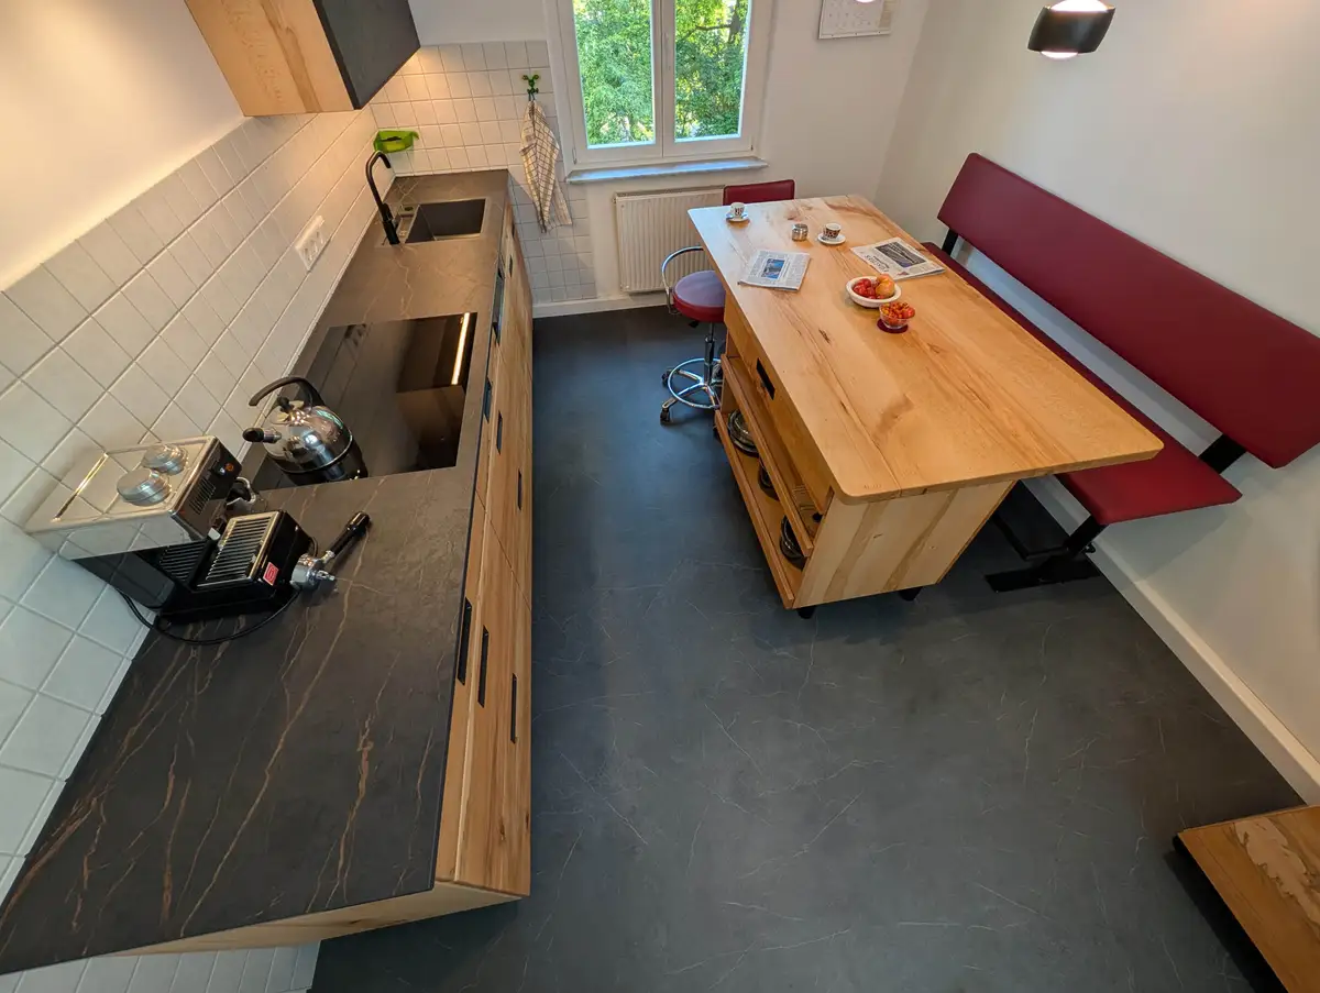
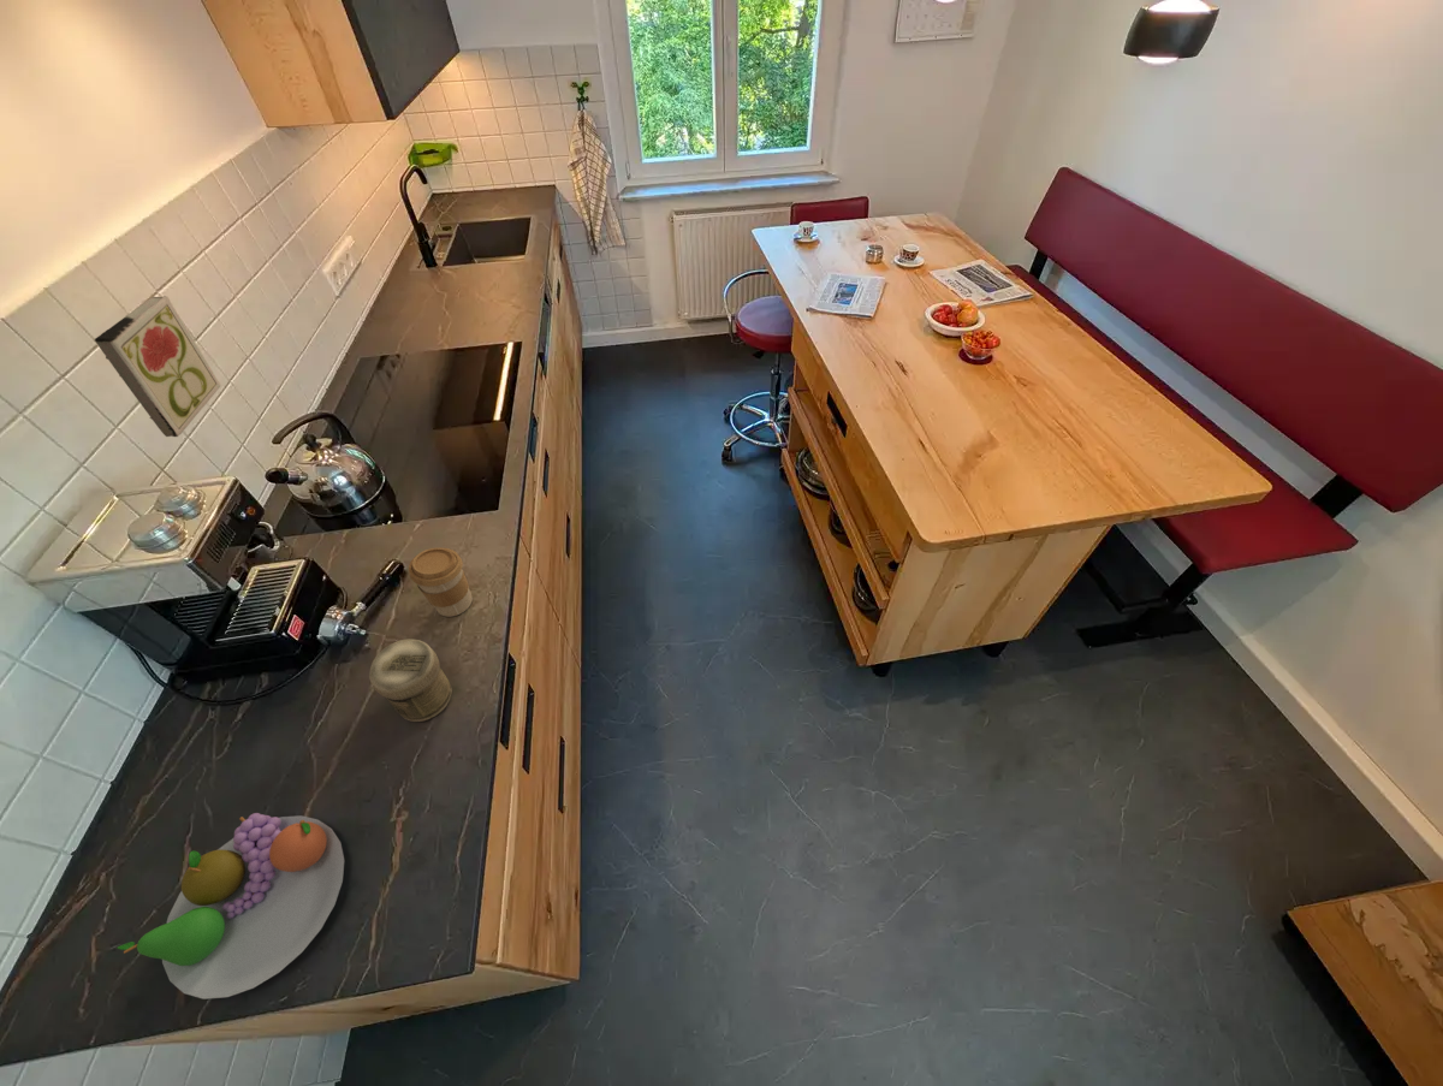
+ coffee cup [408,546,474,618]
+ decorative tile [94,295,221,438]
+ jar [368,639,453,723]
+ fruit bowl [115,812,345,1001]
